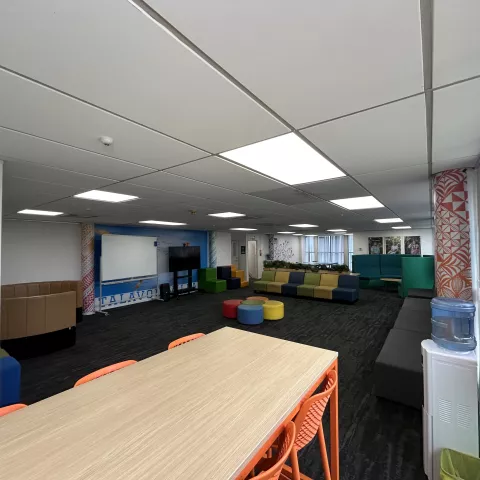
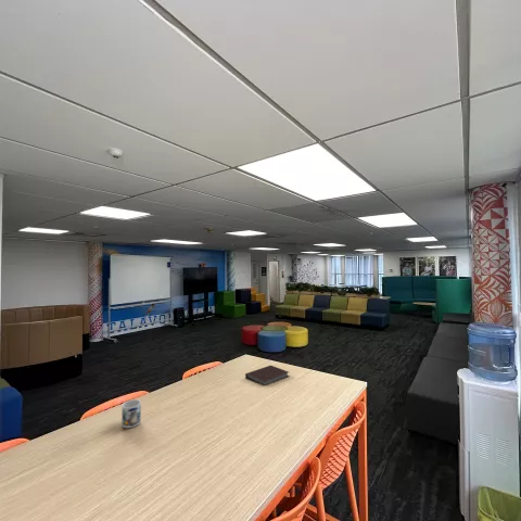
+ mug [120,398,142,429]
+ notebook [244,365,291,386]
